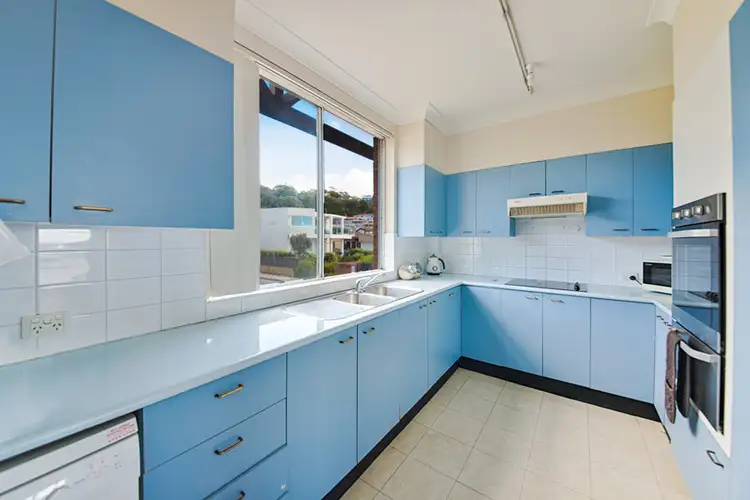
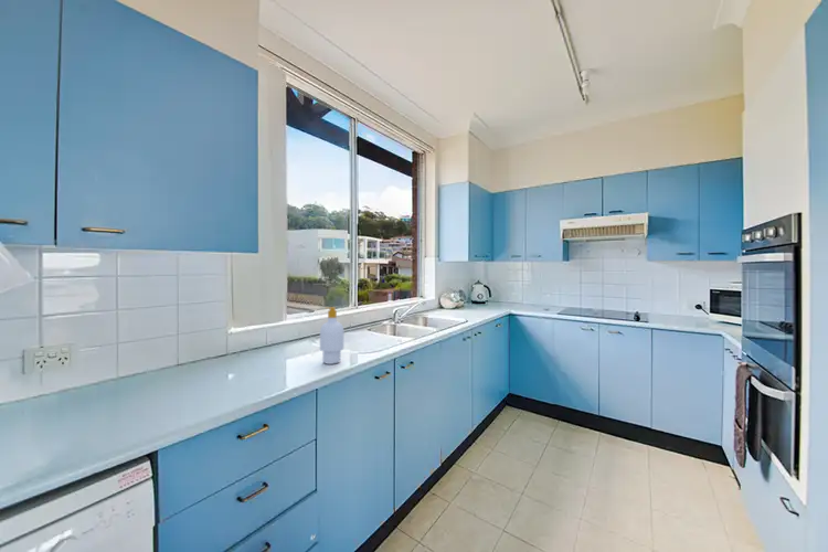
+ soap bottle [319,306,344,365]
